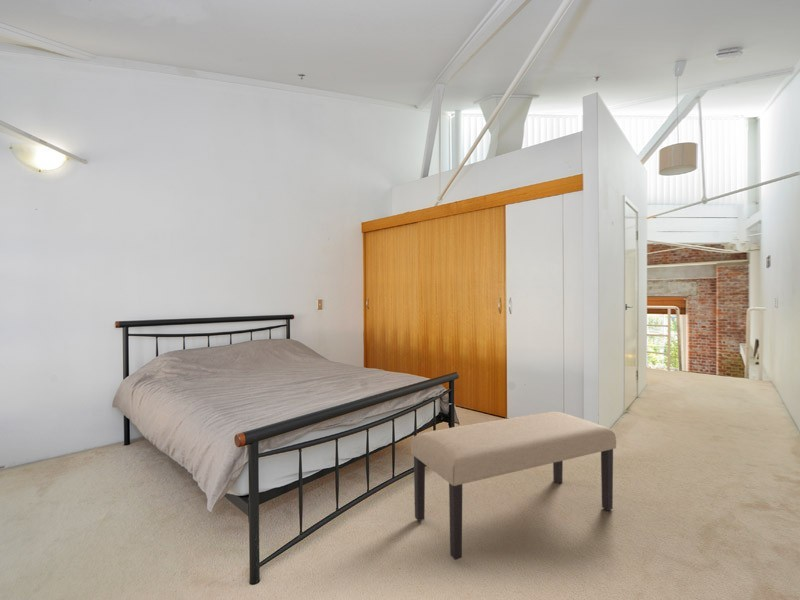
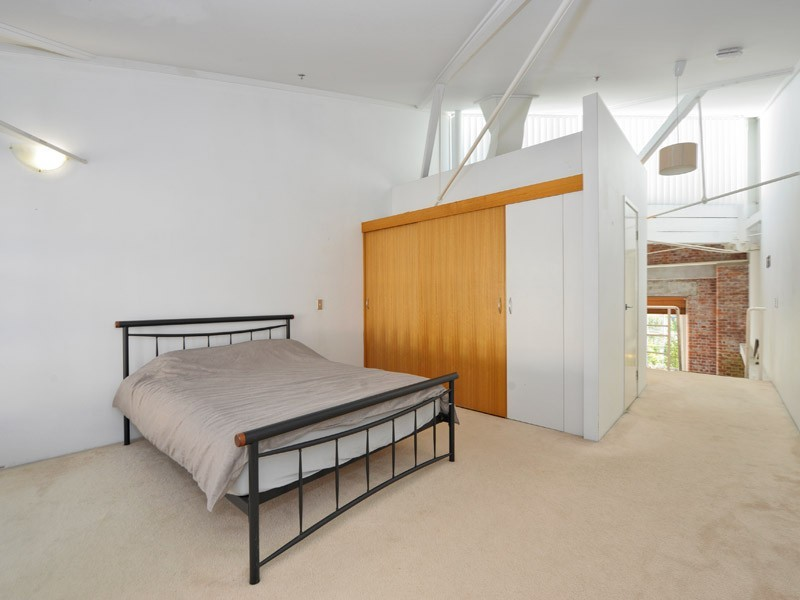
- bench [410,411,617,561]
